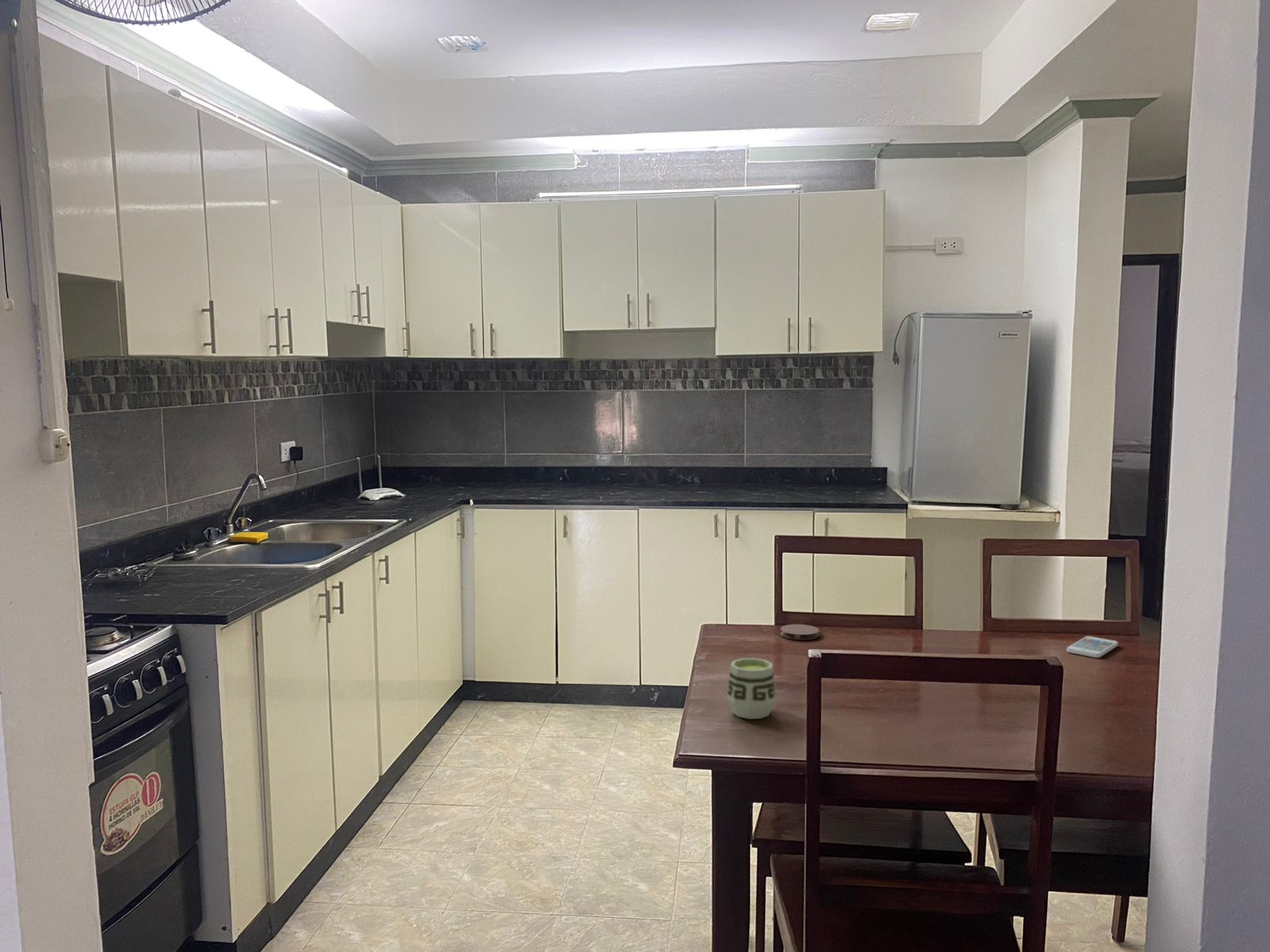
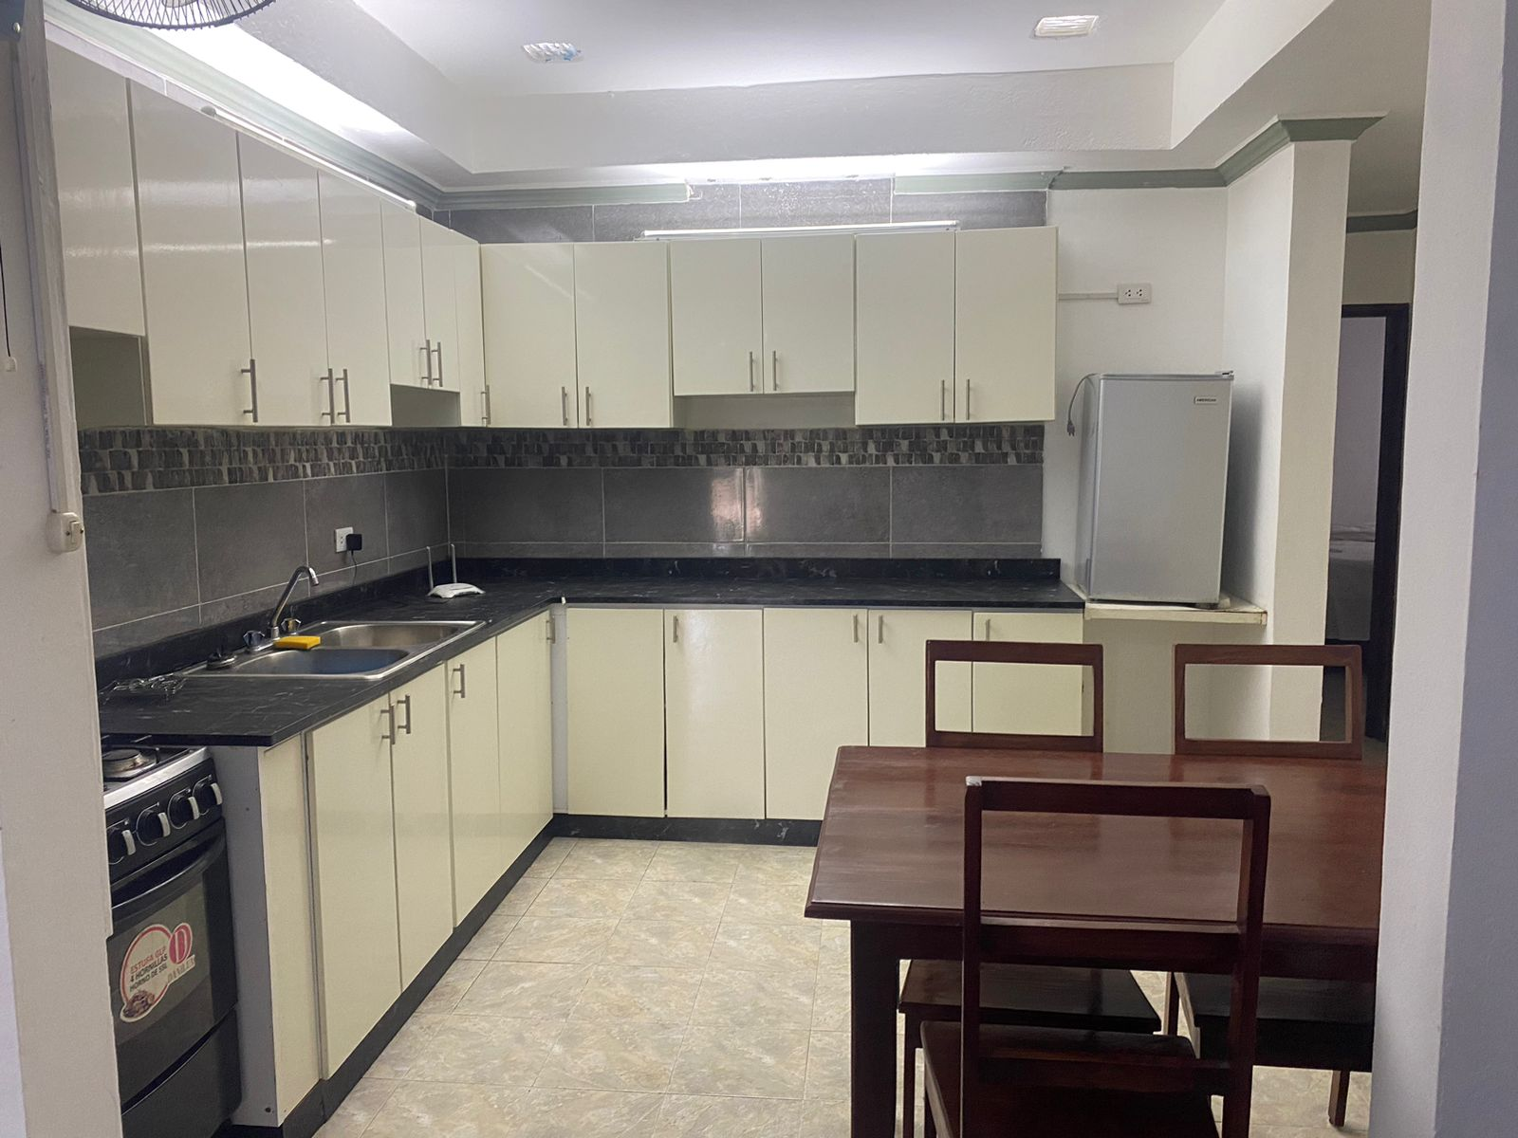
- cup [726,658,776,720]
- coaster [779,624,820,640]
- smartphone [1066,635,1119,658]
